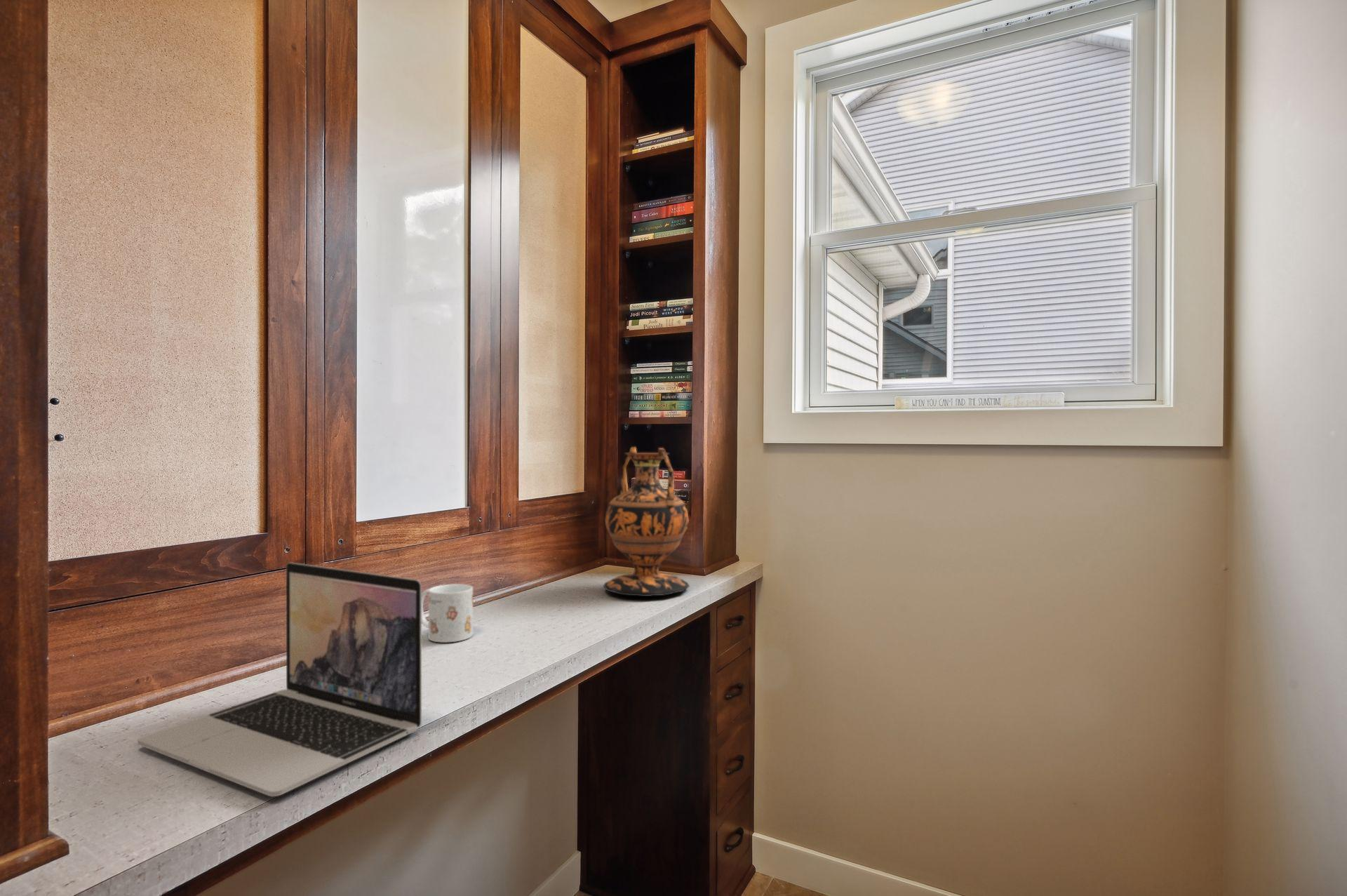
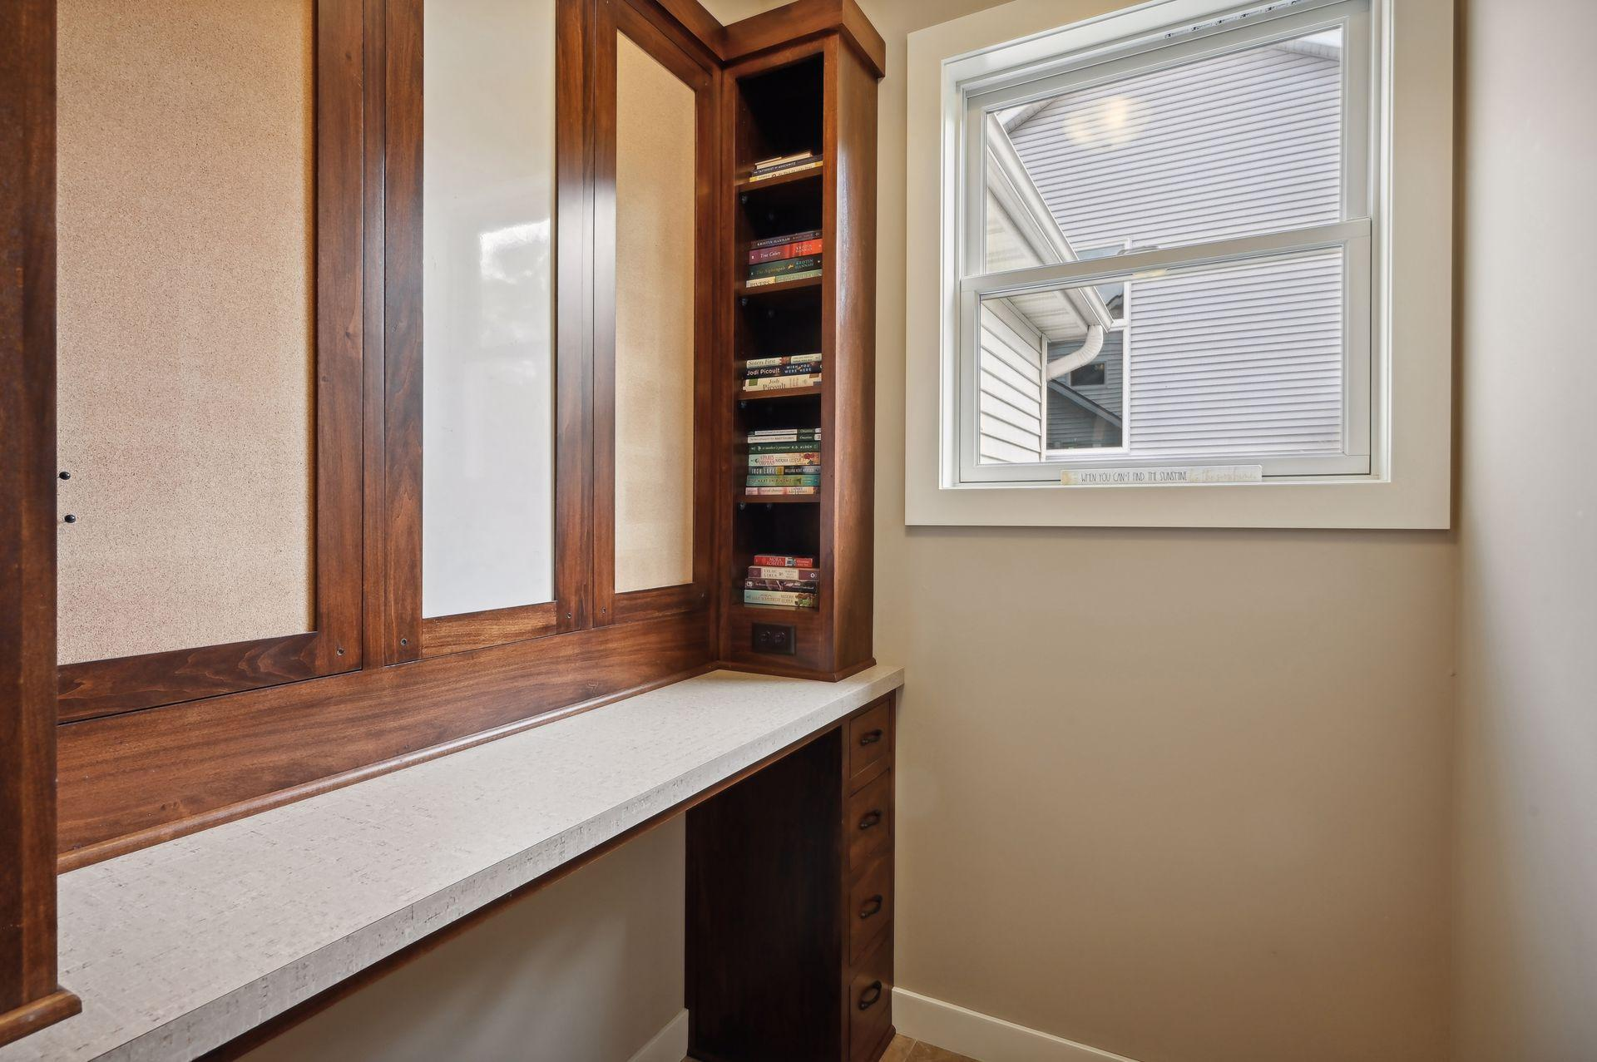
- vase [603,446,690,597]
- mug [422,583,474,643]
- laptop [137,562,422,797]
